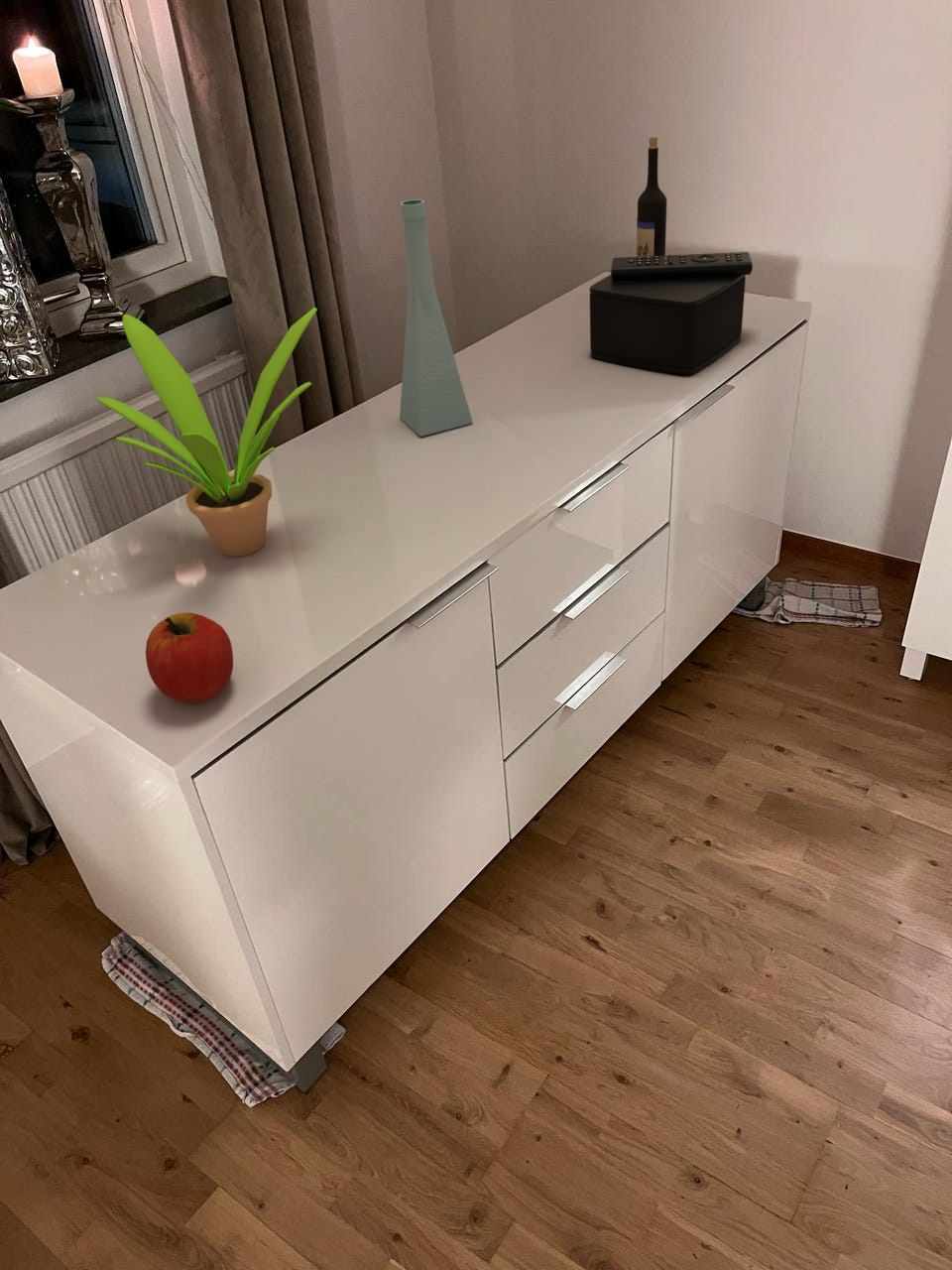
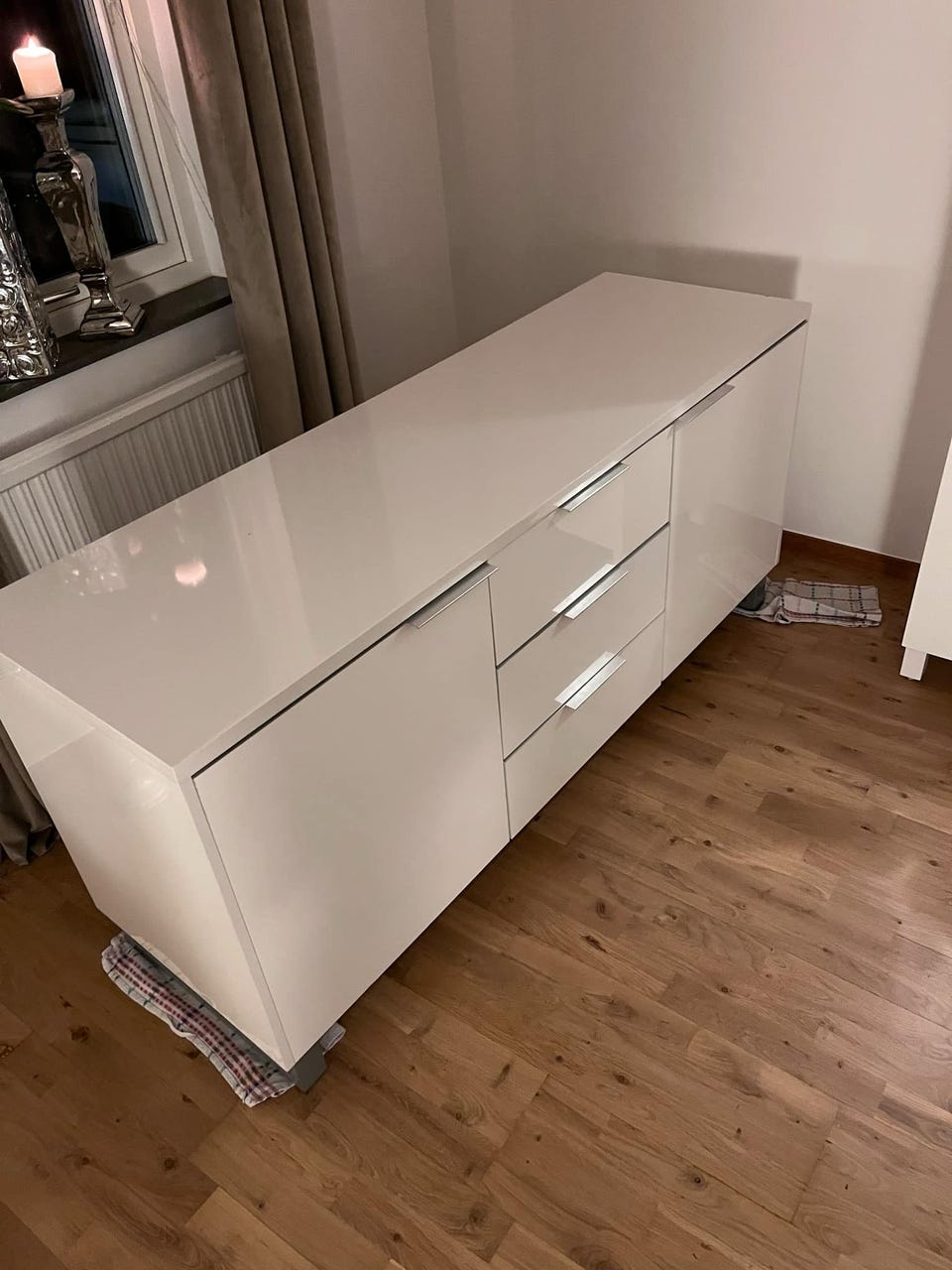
- apple [145,611,234,704]
- speaker [589,251,754,375]
- vase [399,198,474,438]
- potted plant [96,307,318,558]
- wine bottle [636,137,667,257]
